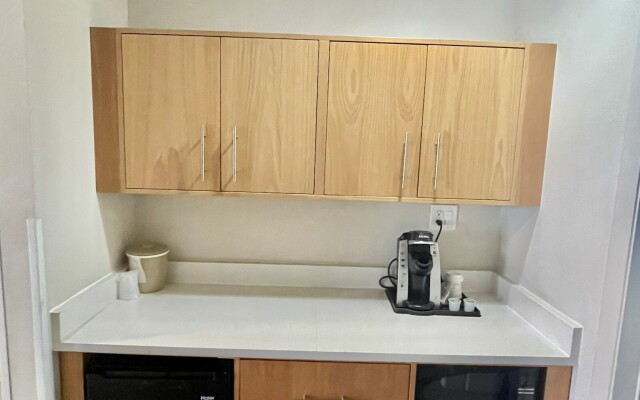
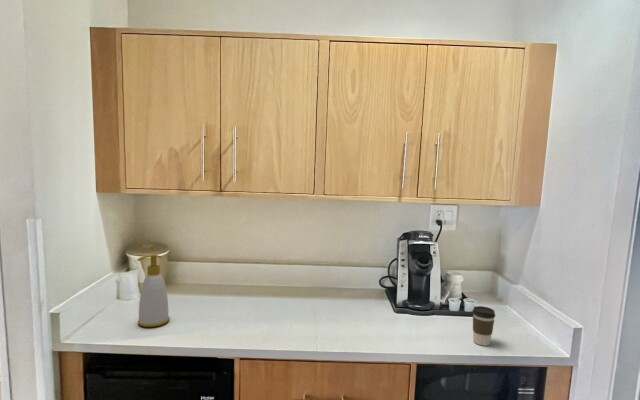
+ soap bottle [136,253,171,328]
+ coffee cup [472,305,496,347]
